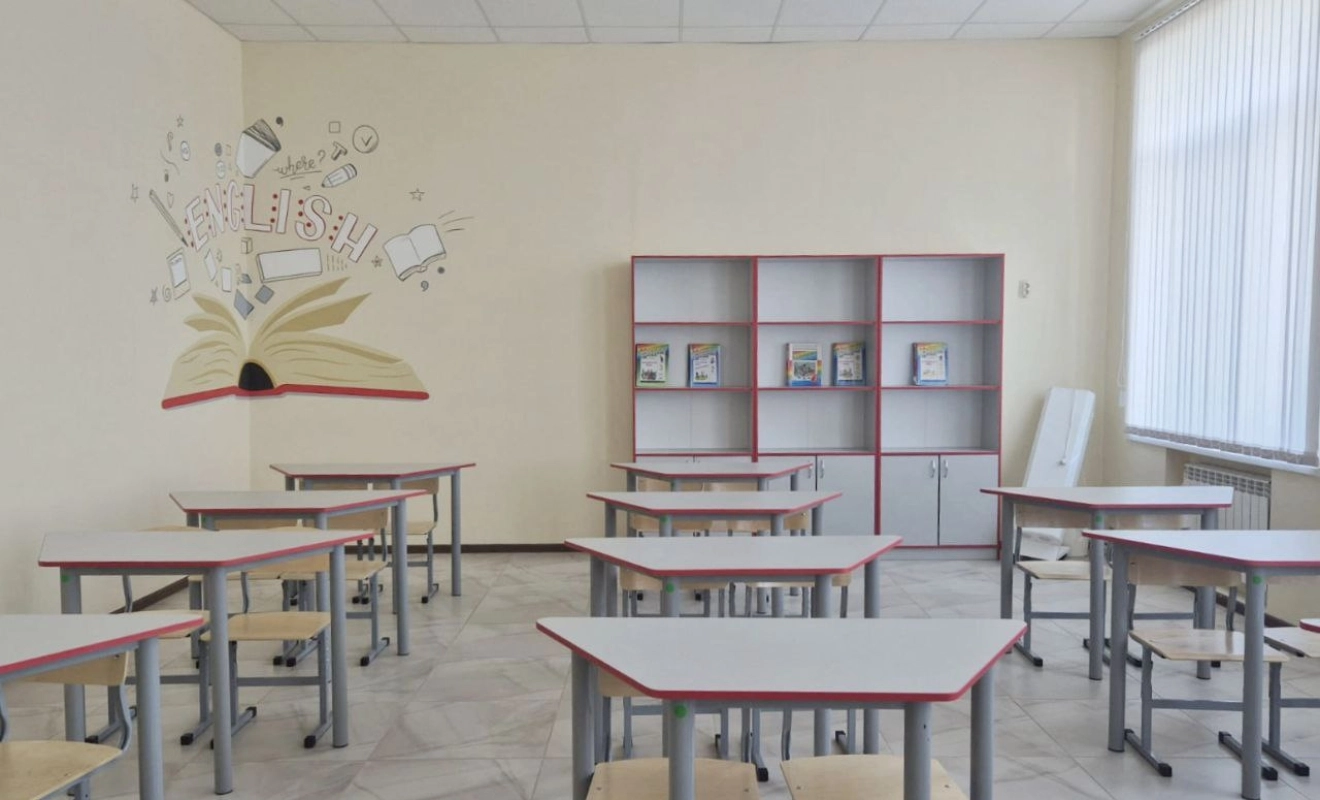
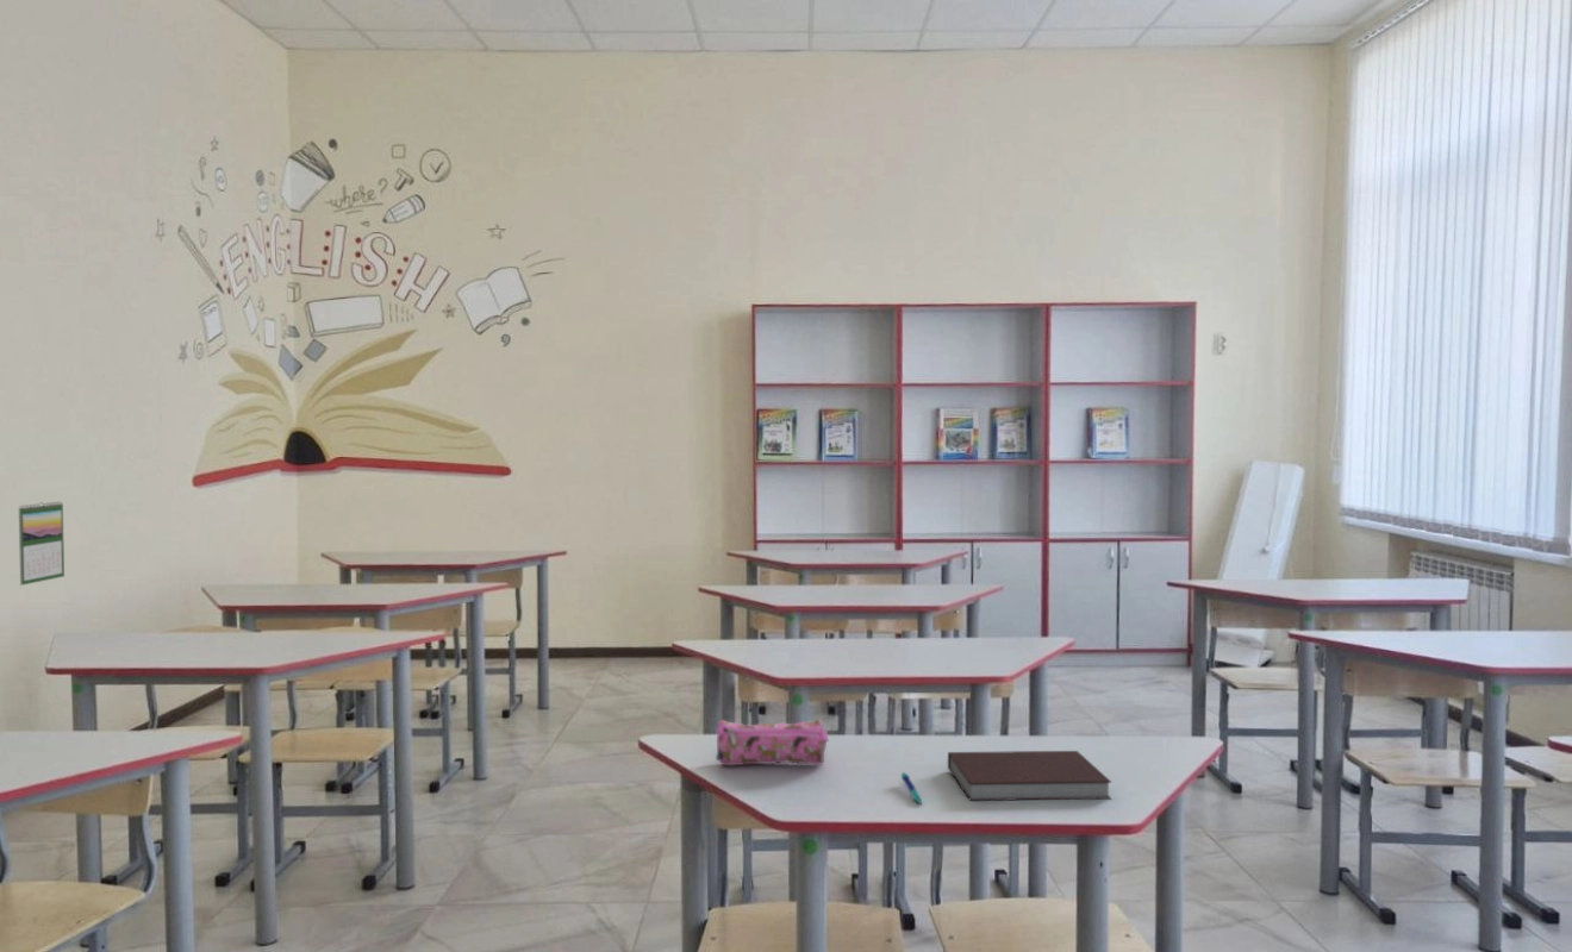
+ notebook [947,750,1112,802]
+ pencil case [715,719,830,766]
+ pen [900,771,923,806]
+ calendar [18,501,66,587]
